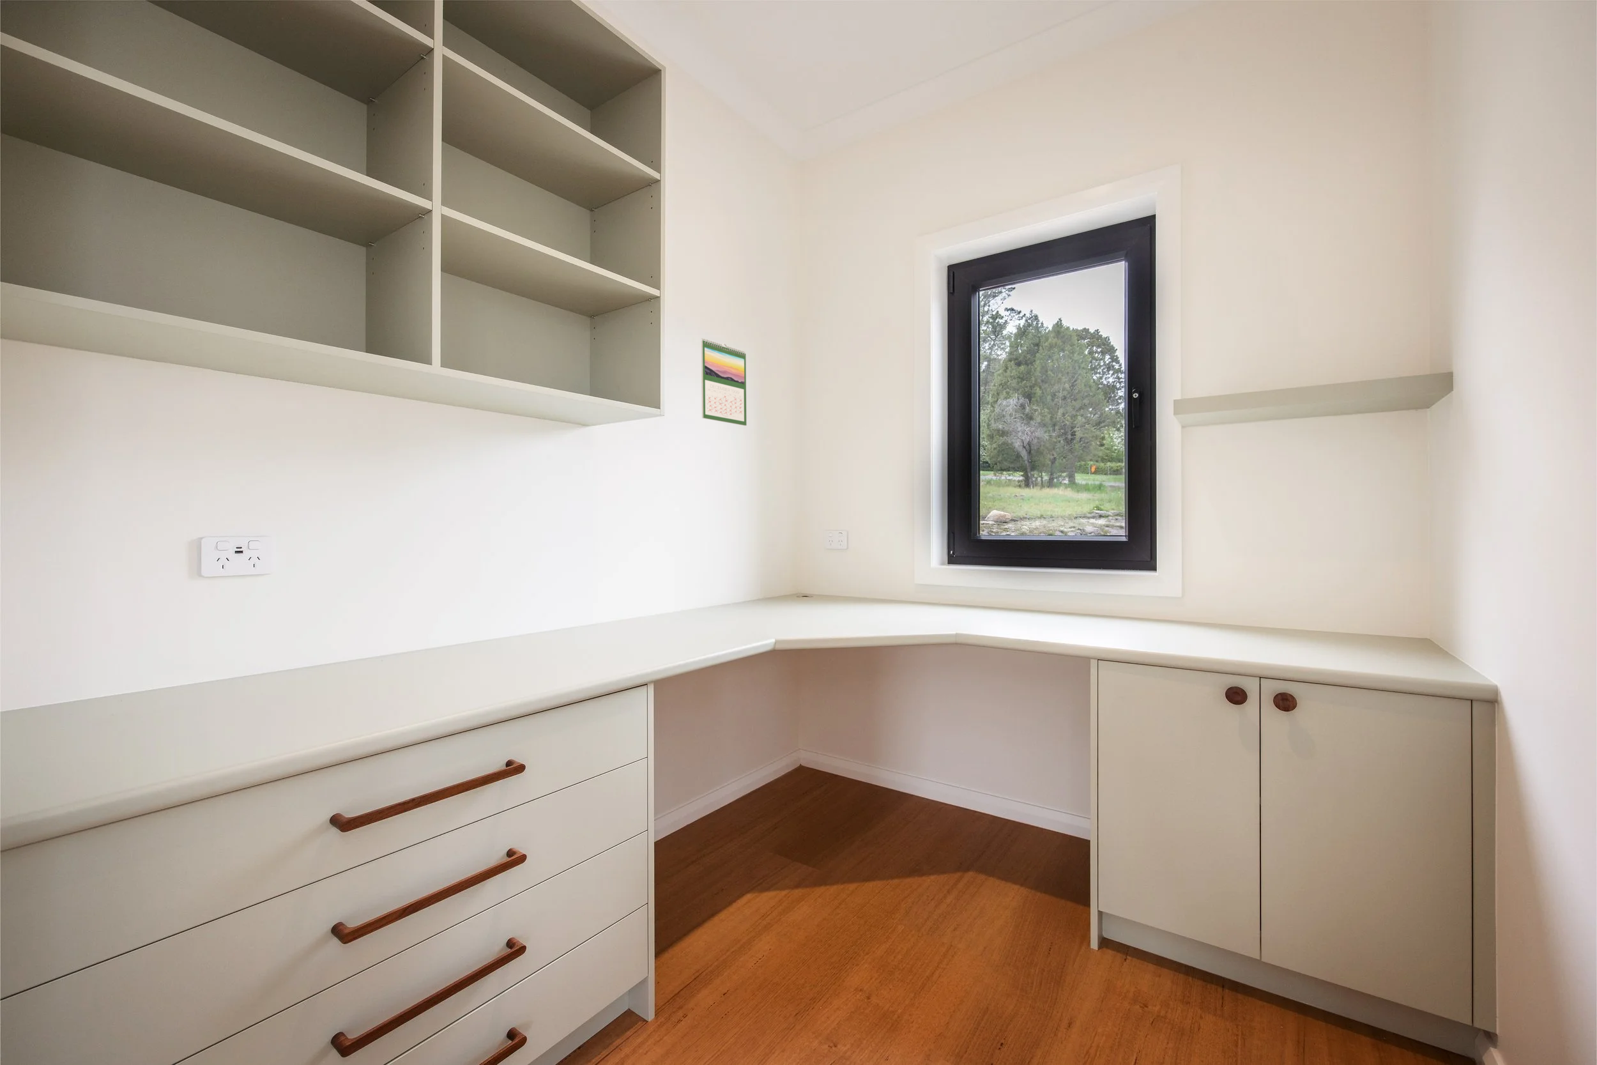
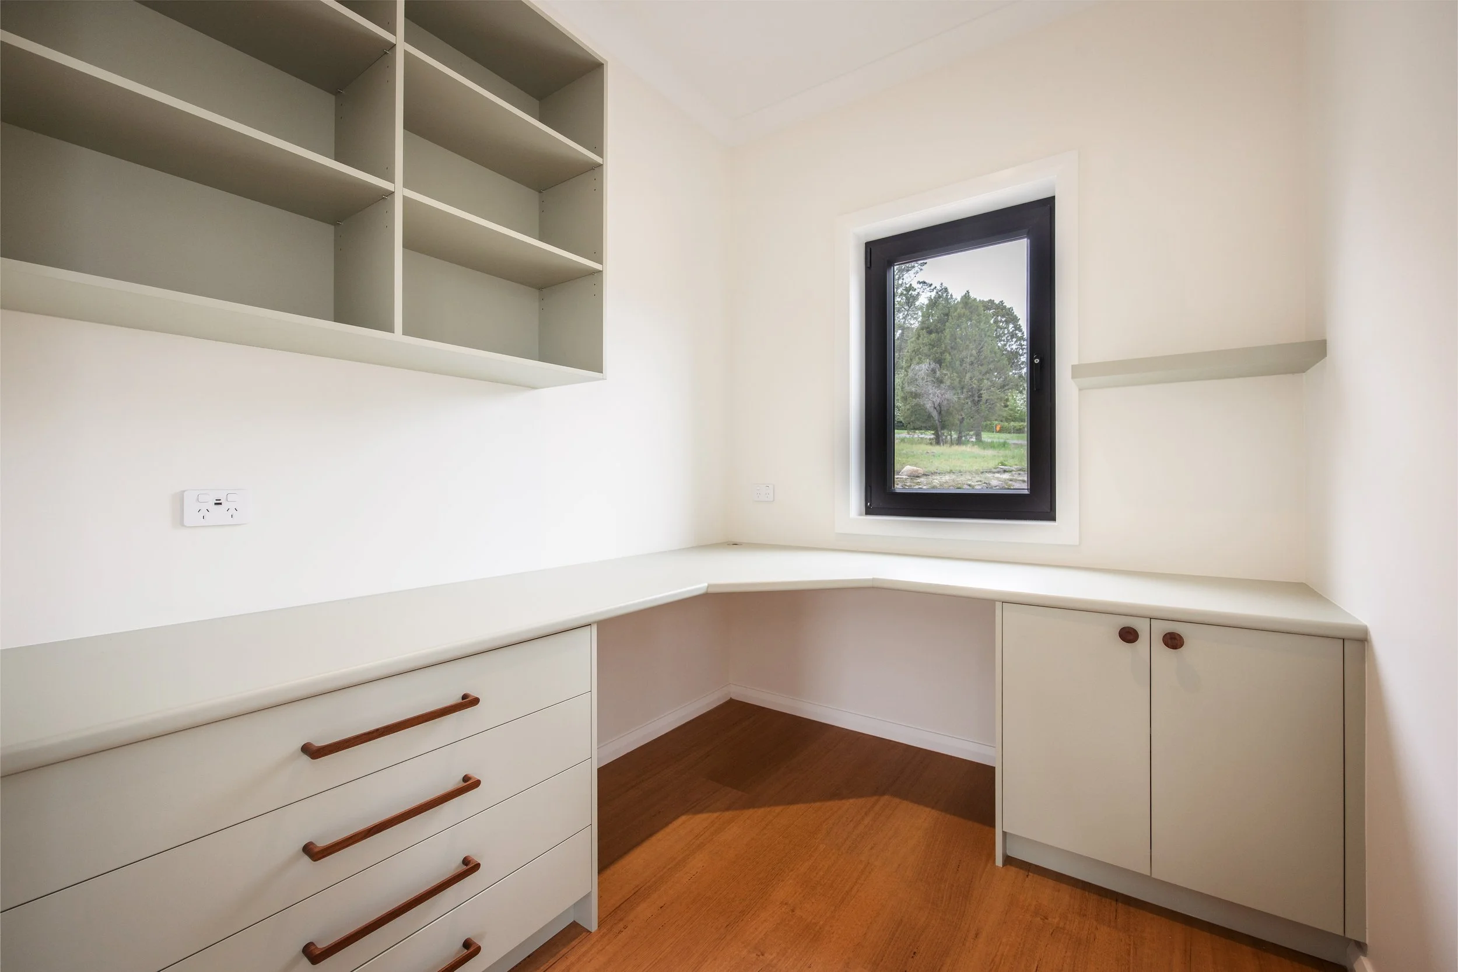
- calendar [701,338,747,427]
